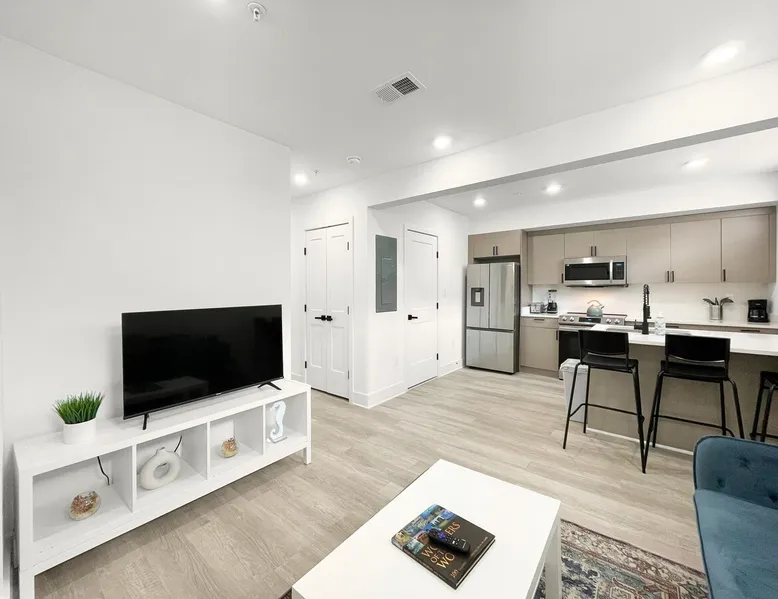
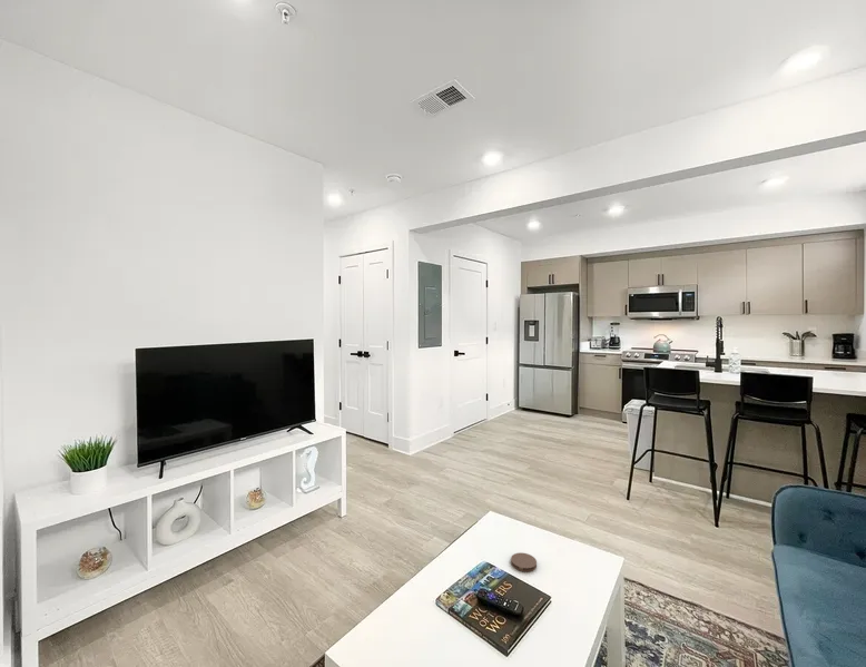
+ coaster [510,551,538,572]
